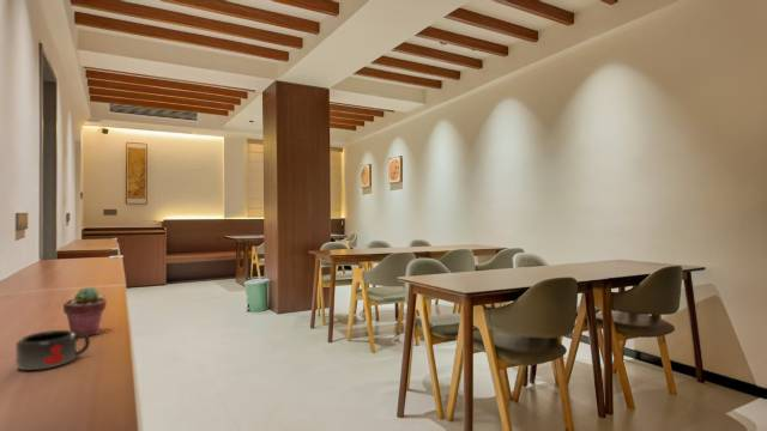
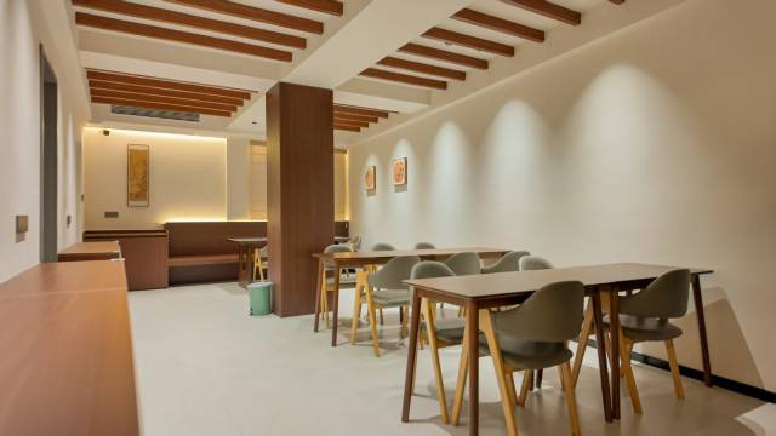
- mug [14,329,91,371]
- potted succulent [62,286,108,338]
